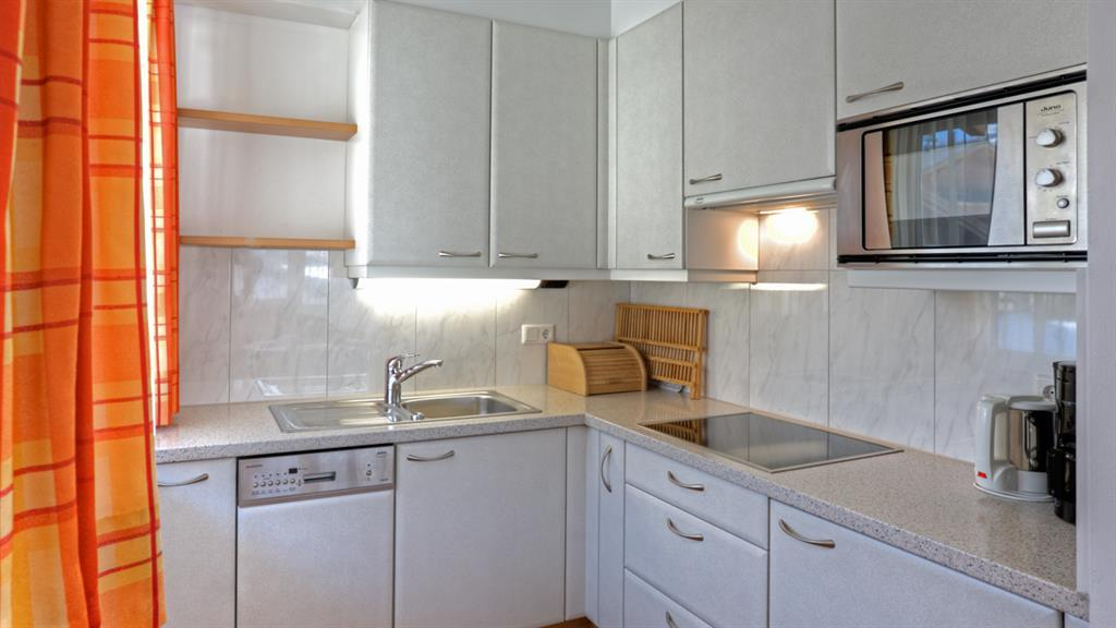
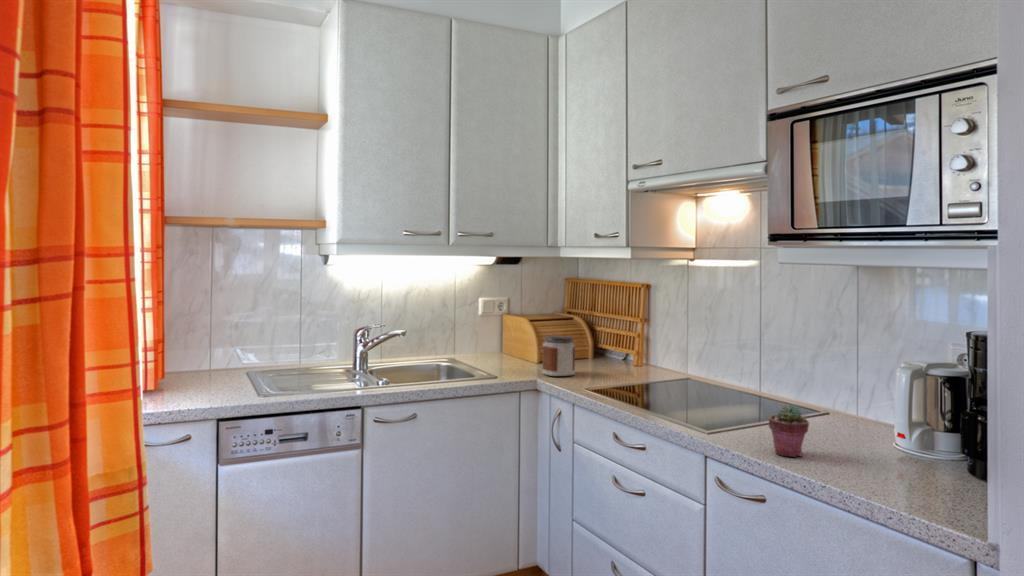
+ potted succulent [768,404,810,458]
+ jar [541,334,577,377]
